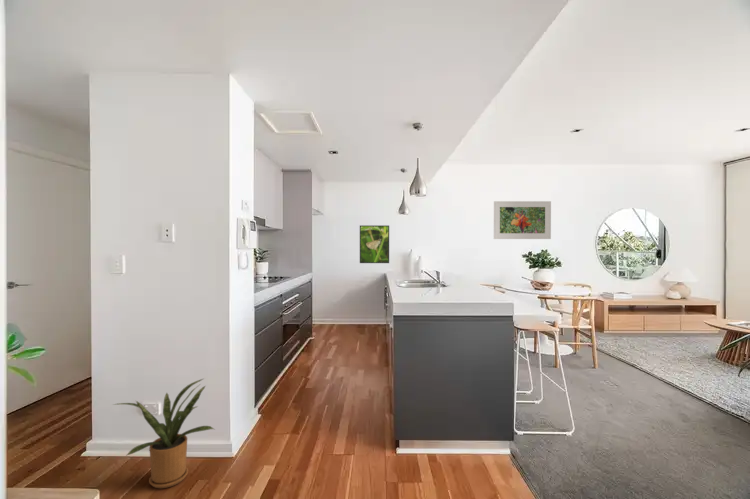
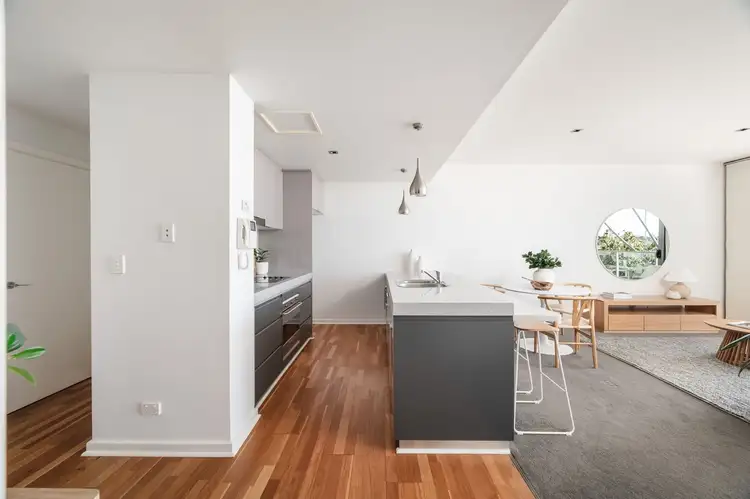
- house plant [111,377,215,489]
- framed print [359,224,390,264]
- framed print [493,200,552,240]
